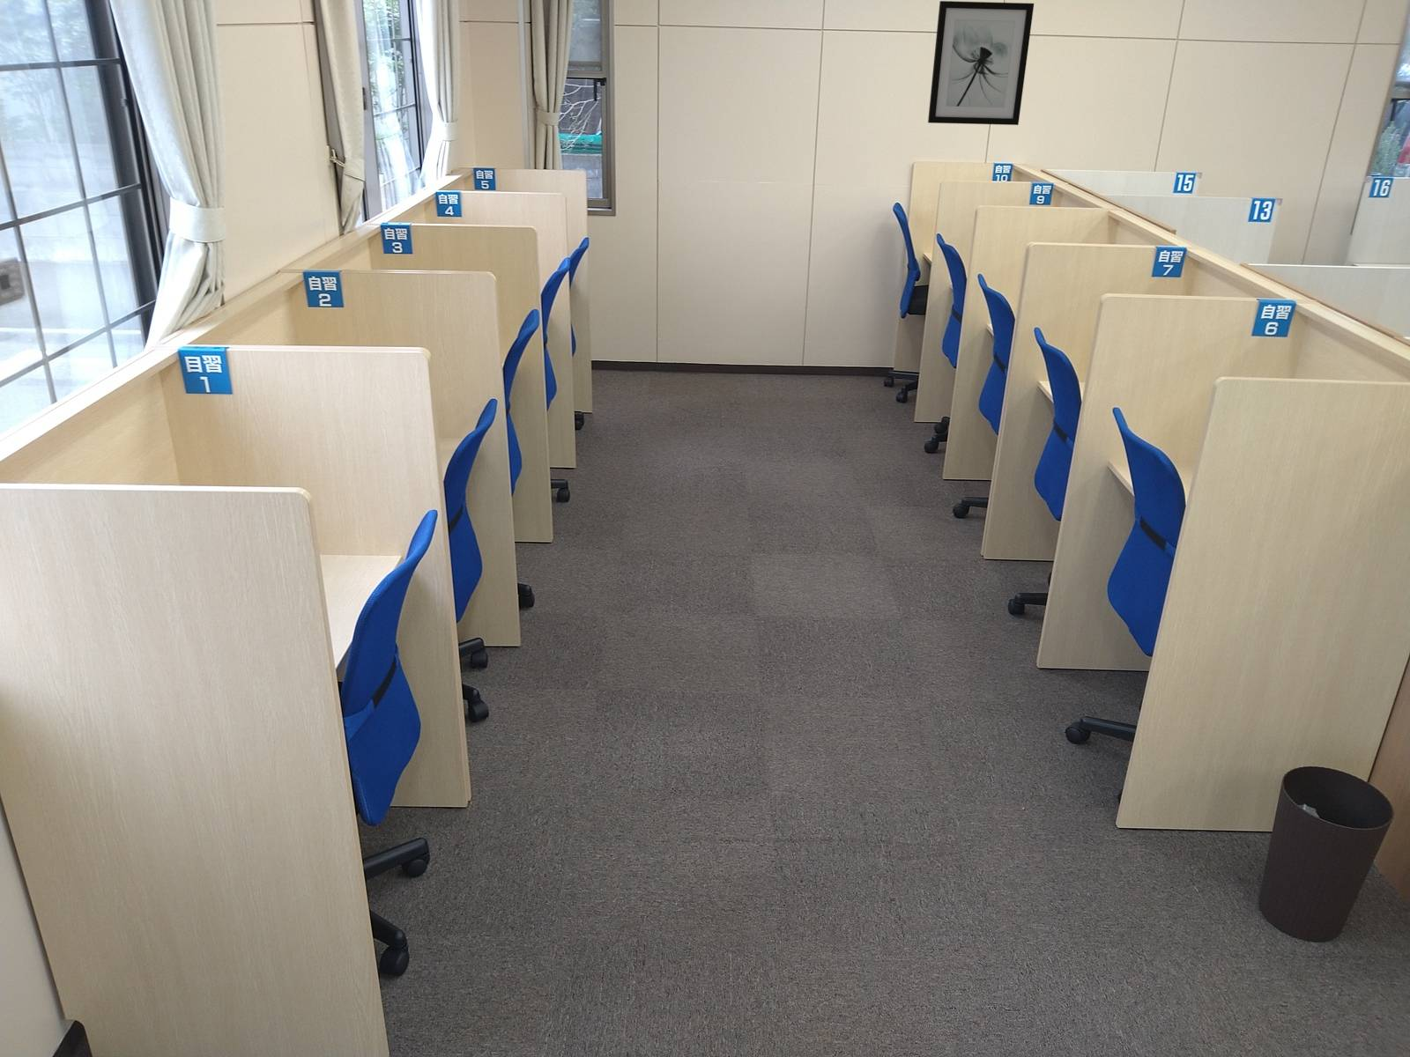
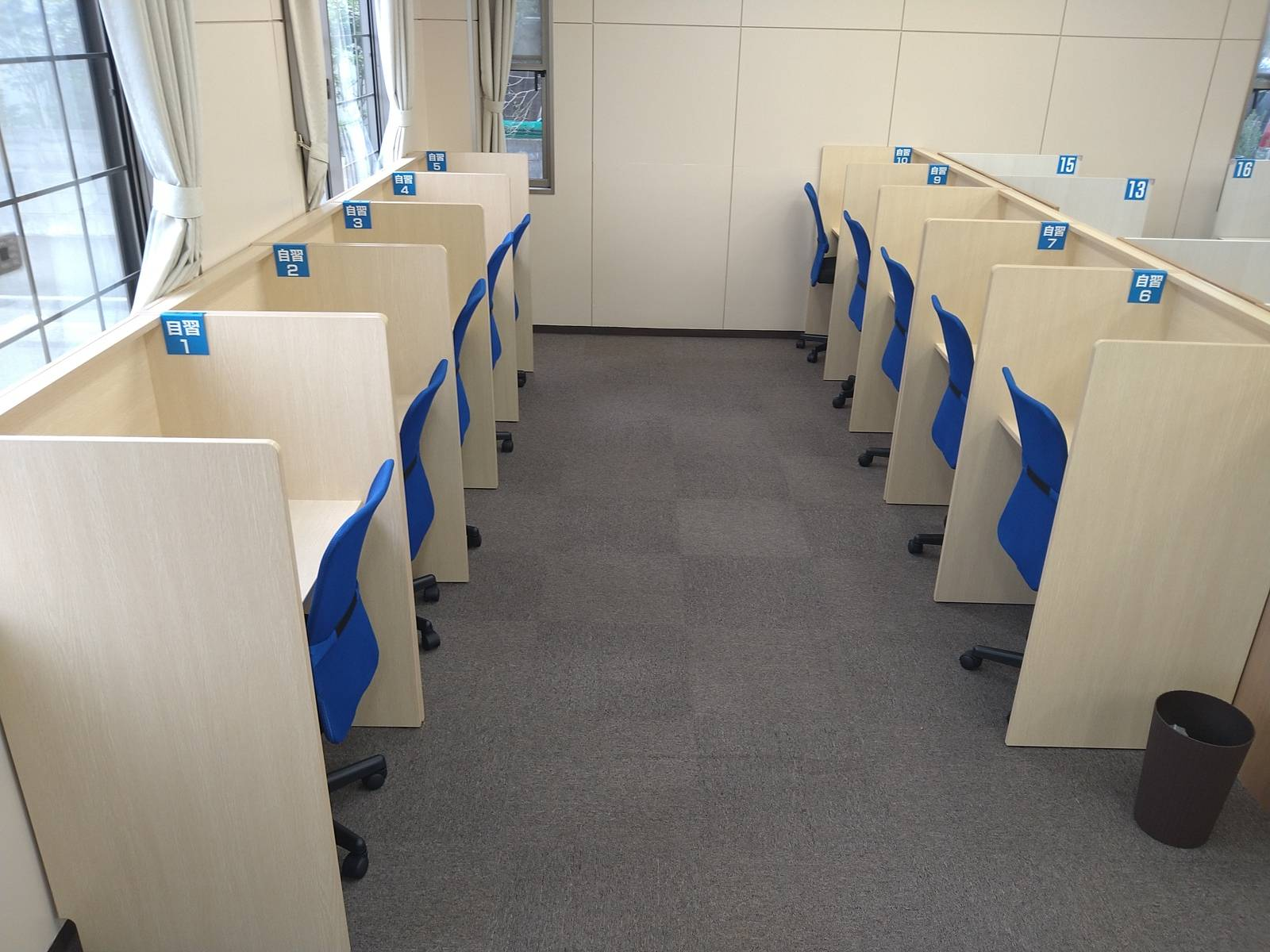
- wall art [927,0,1035,125]
